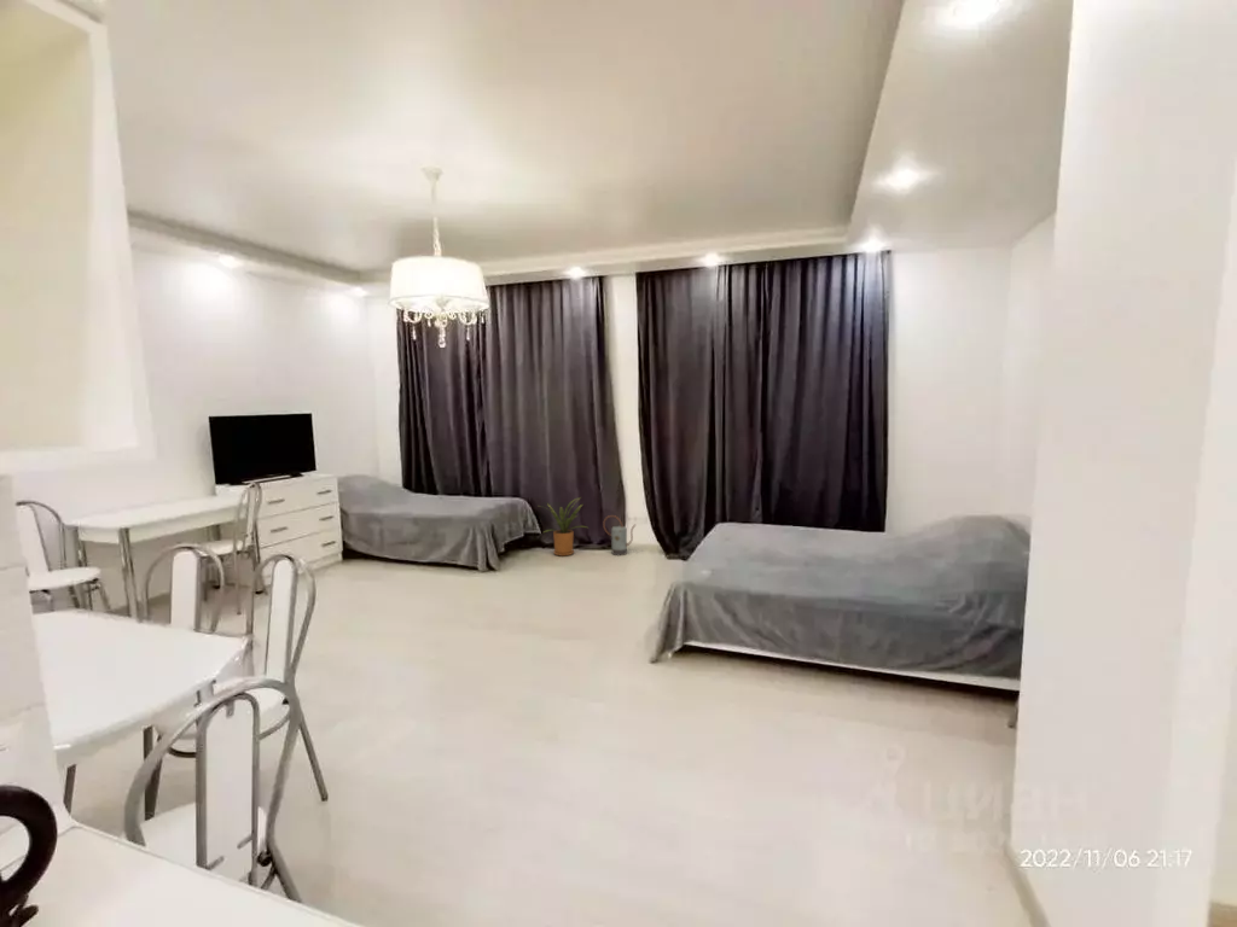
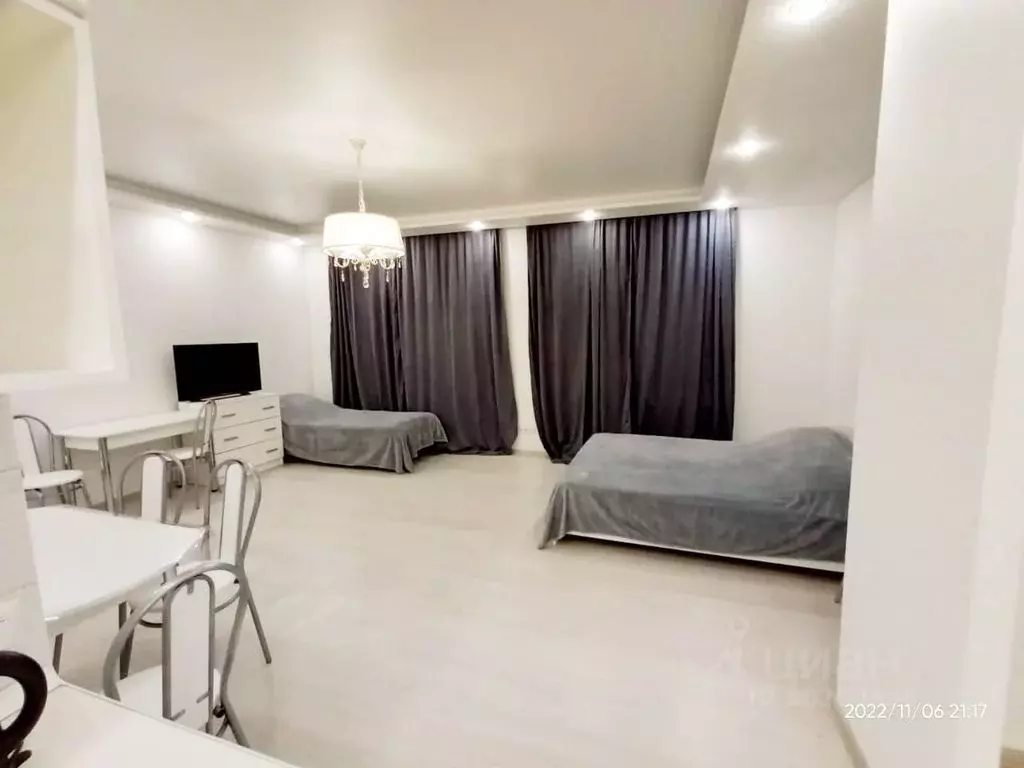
- house plant [539,496,588,558]
- watering can [602,514,637,556]
